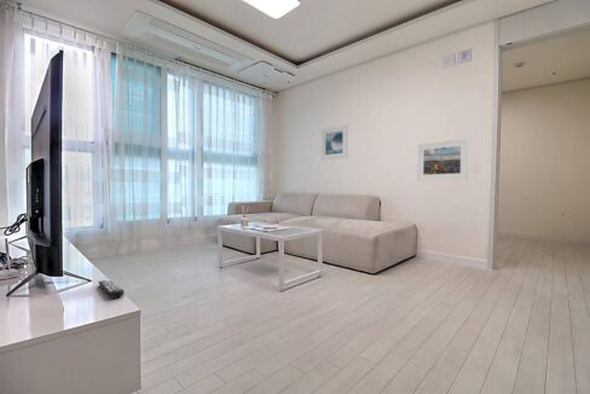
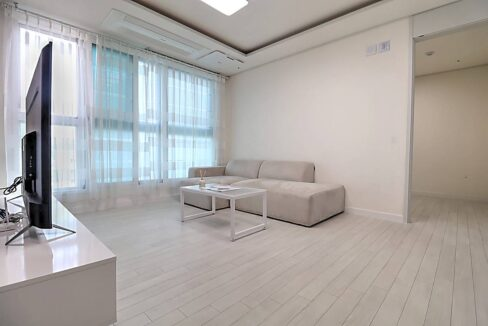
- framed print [320,123,349,161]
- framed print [416,138,470,181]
- remote control [97,278,126,300]
